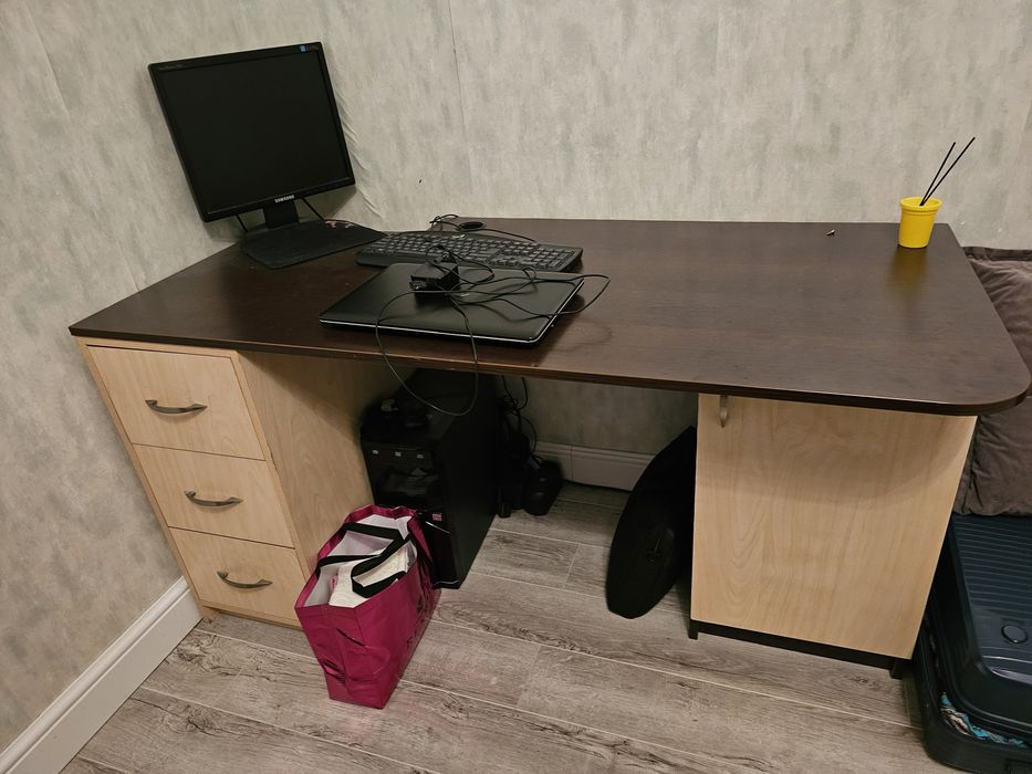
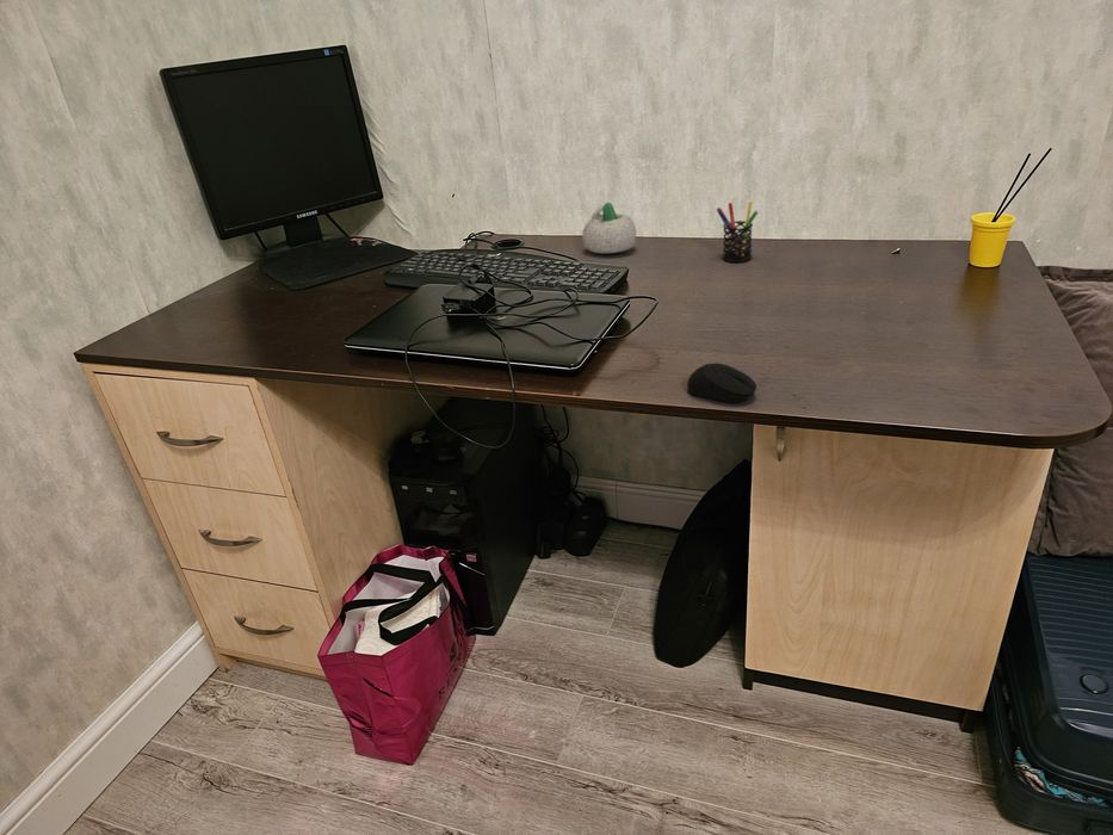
+ succulent planter [581,202,637,254]
+ pen holder [716,200,759,264]
+ computer mouse [686,361,758,403]
